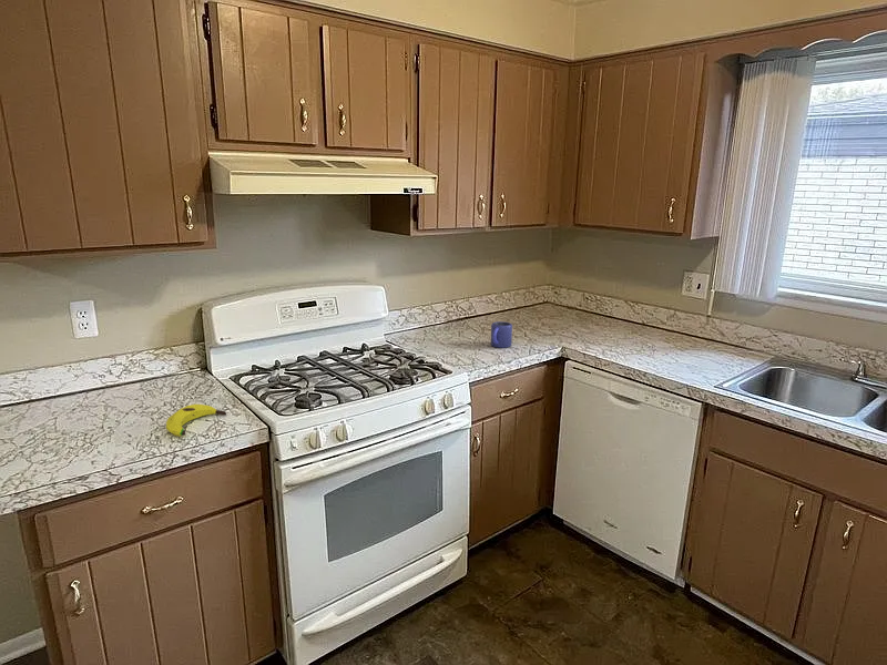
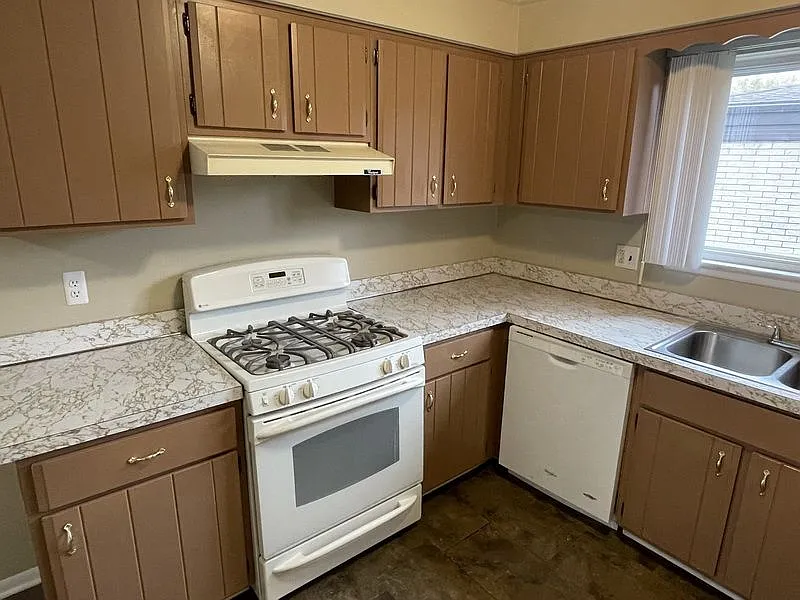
- mug [490,320,513,349]
- banana [165,403,227,438]
